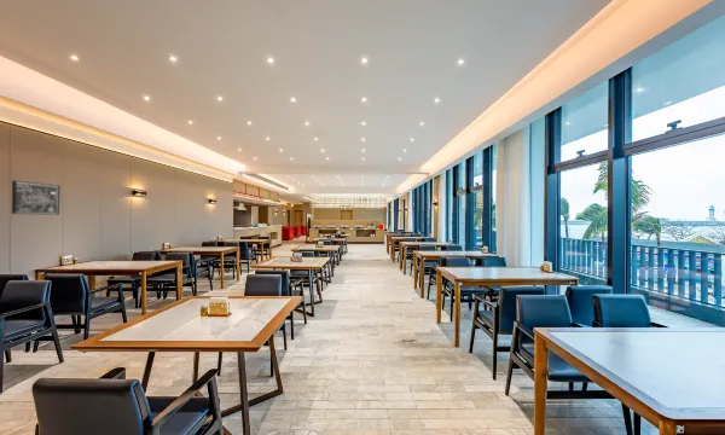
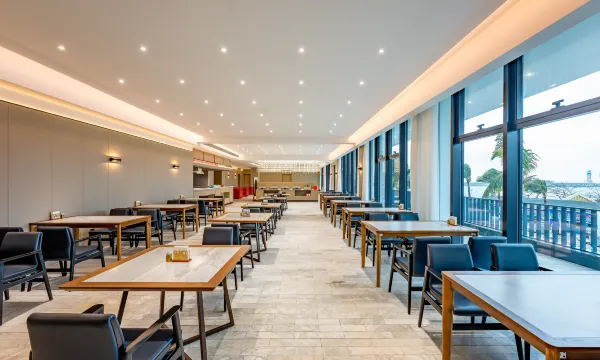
- wall art [11,179,60,216]
